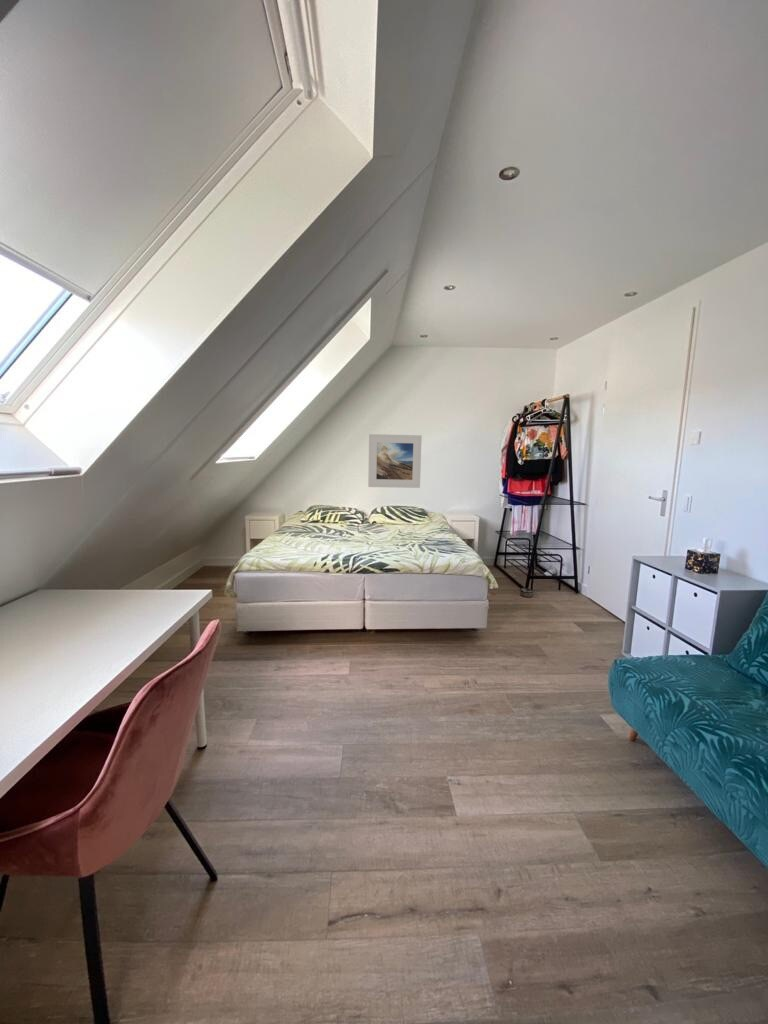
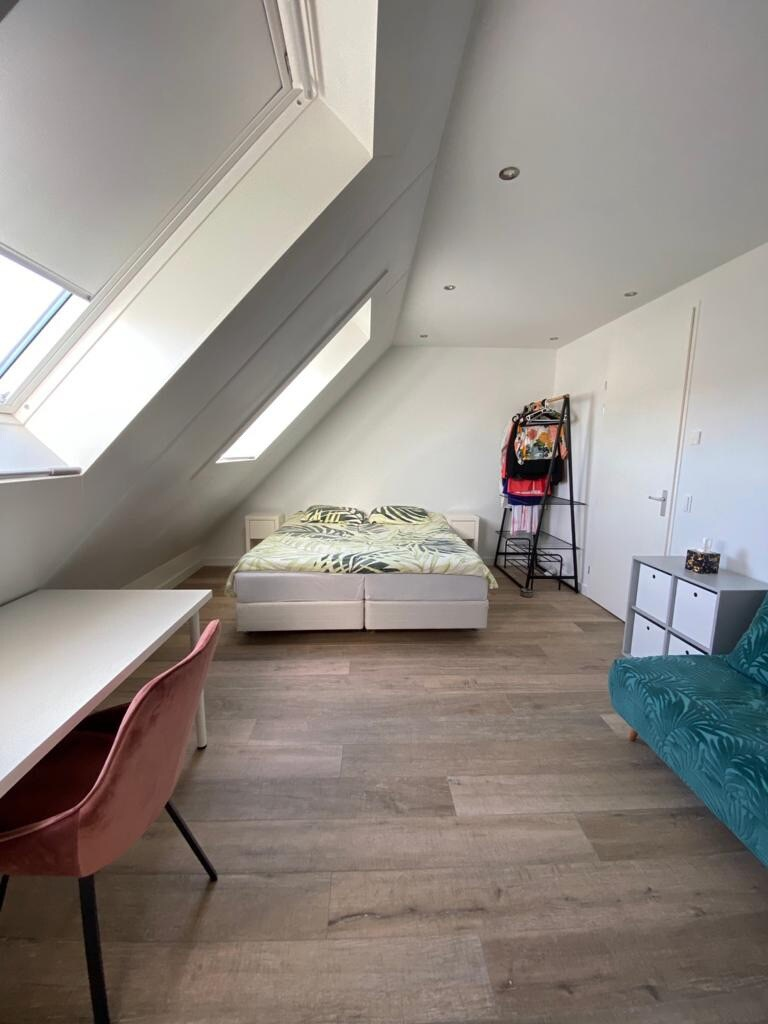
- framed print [367,433,423,489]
